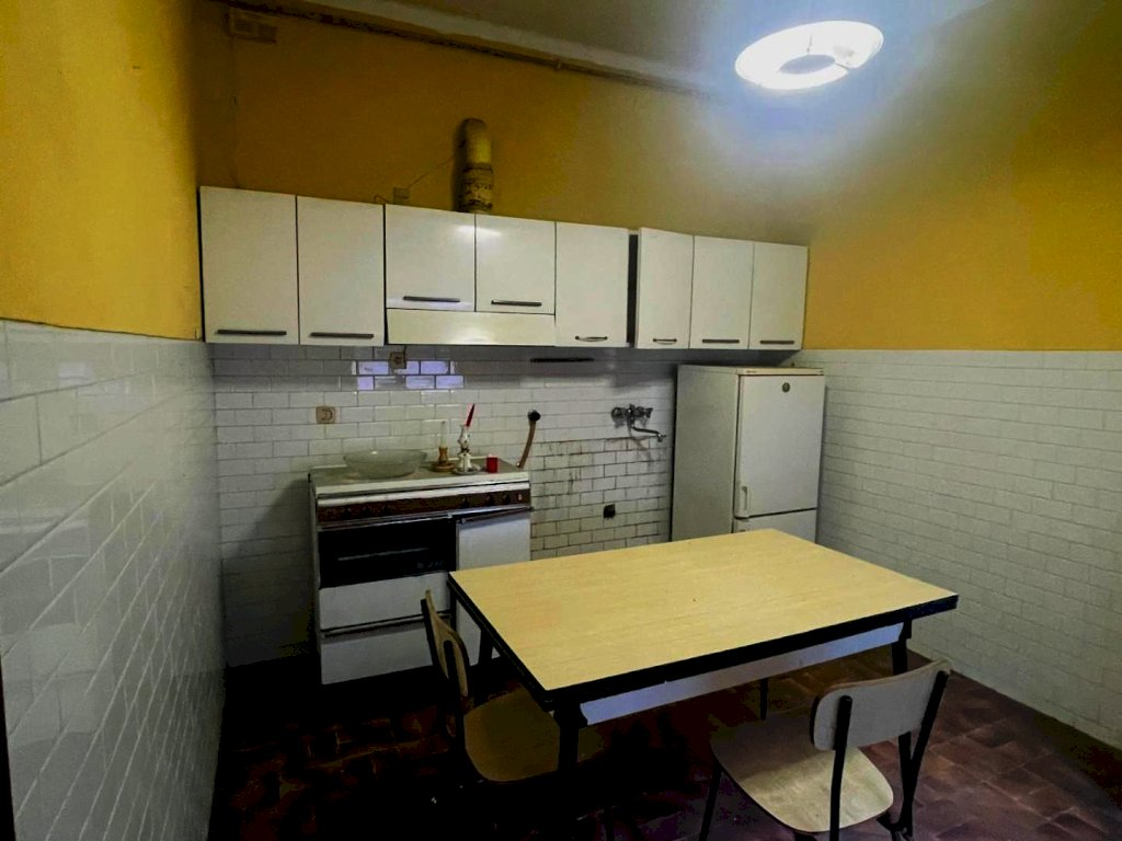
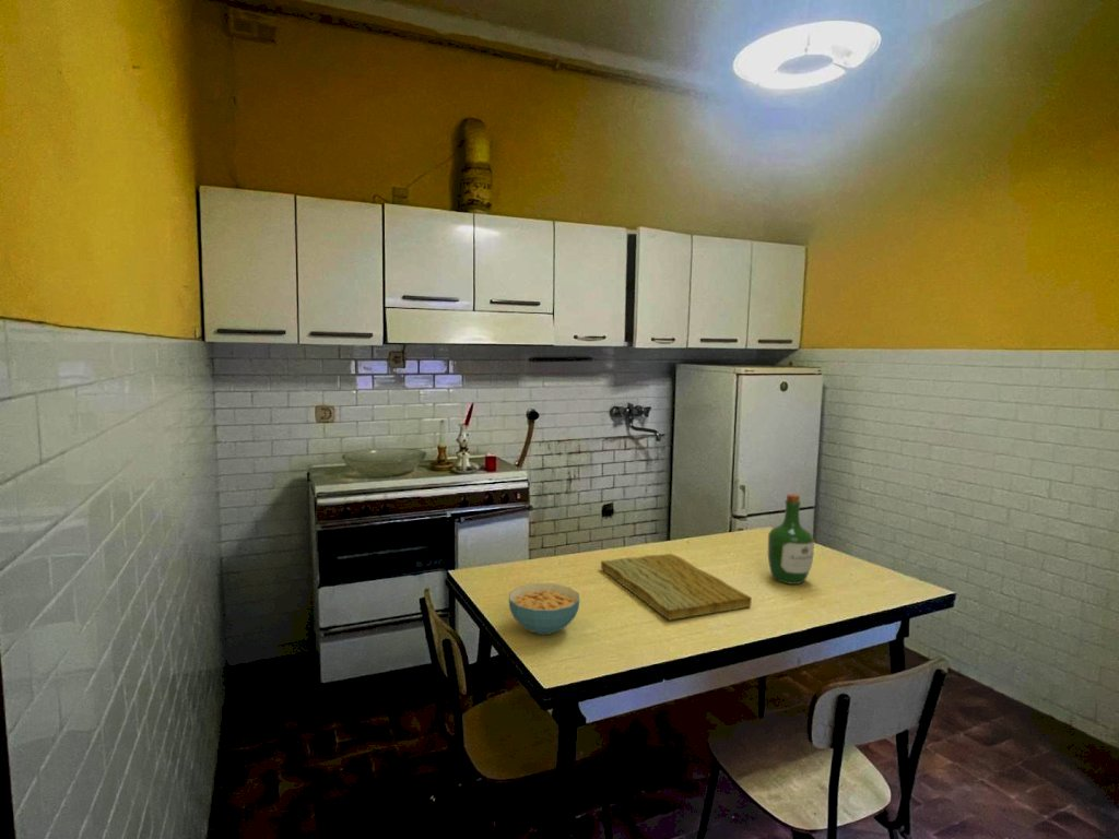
+ wine bottle [767,493,815,586]
+ cutting board [600,553,753,621]
+ cereal bowl [508,582,581,636]
